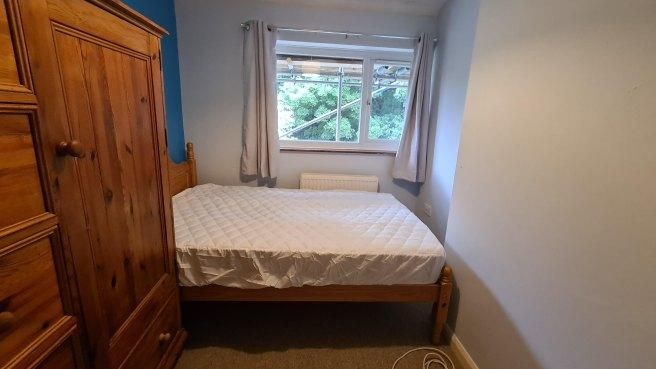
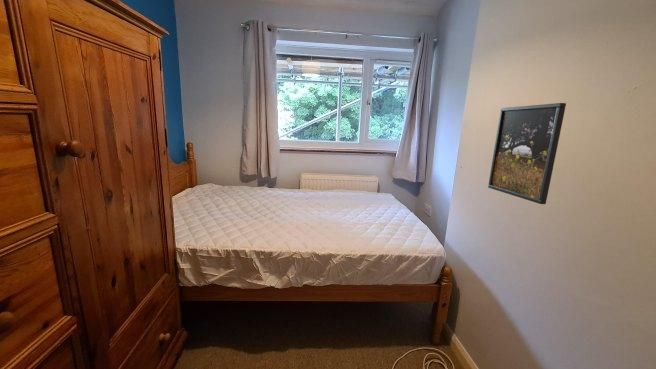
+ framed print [487,102,567,205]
